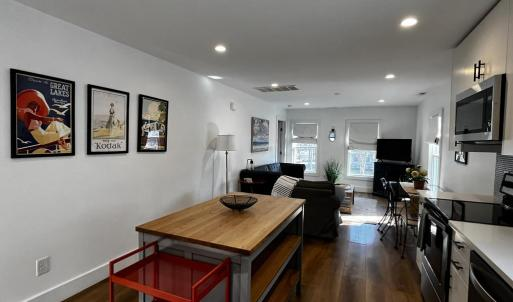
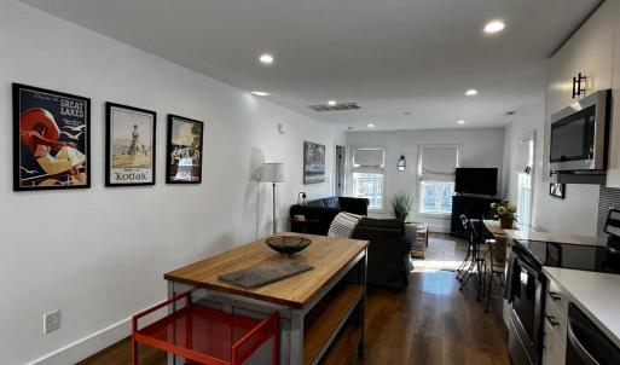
+ cutting board [216,257,315,291]
